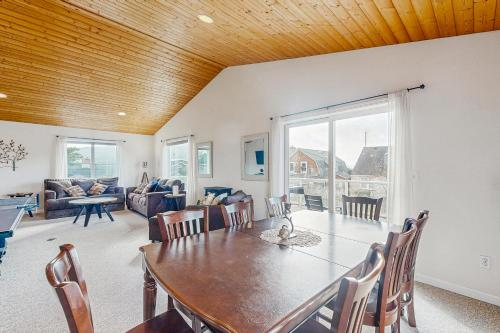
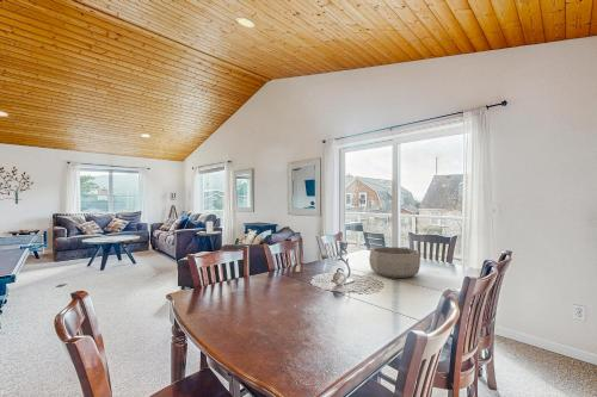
+ decorative bowl [368,246,421,279]
